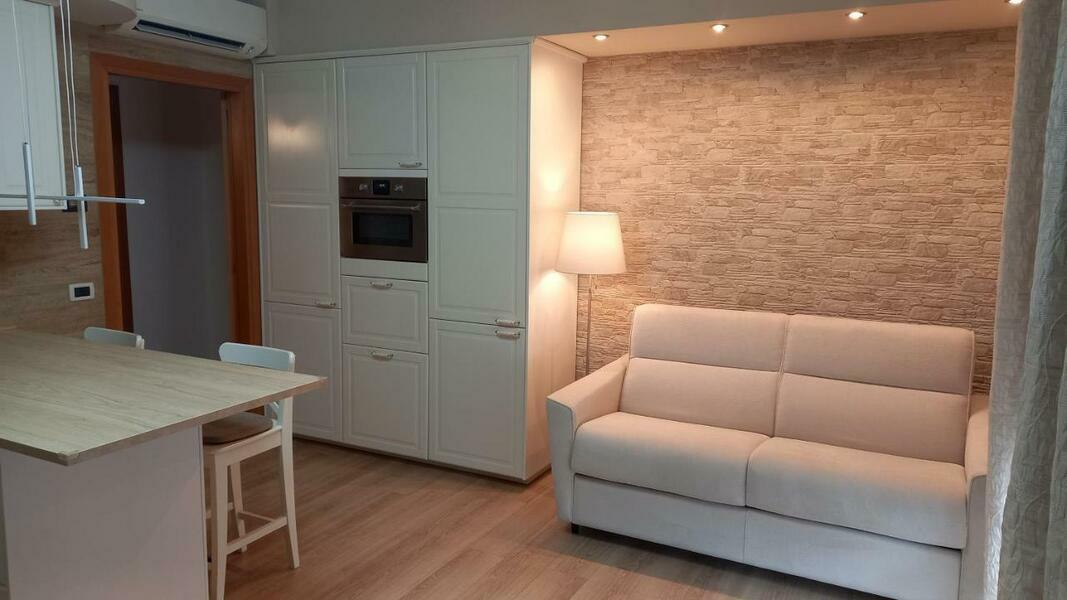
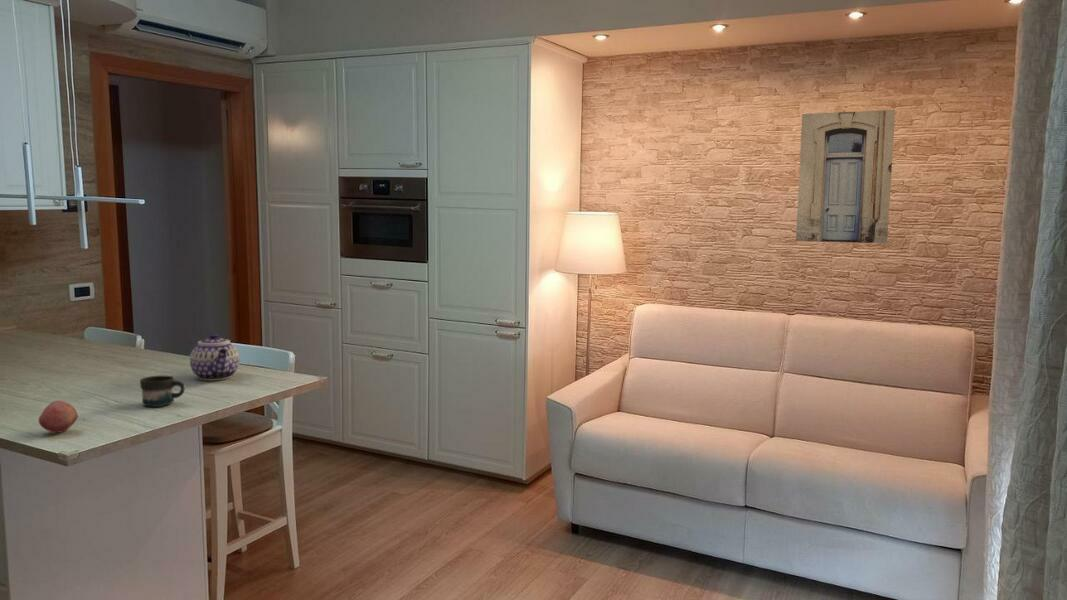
+ mug [139,375,186,408]
+ fruit [38,400,79,434]
+ wall art [795,109,896,244]
+ teapot [189,332,240,381]
